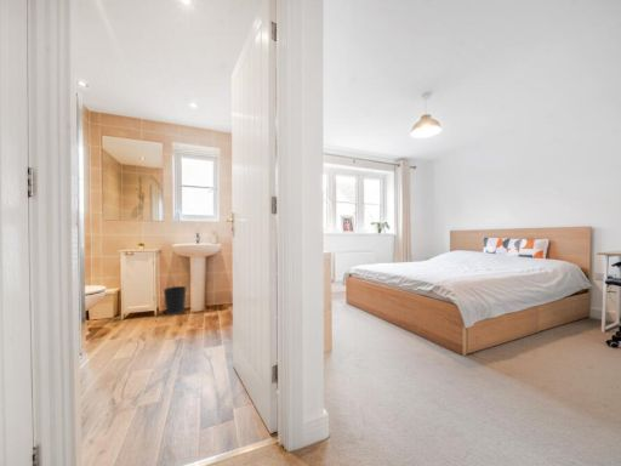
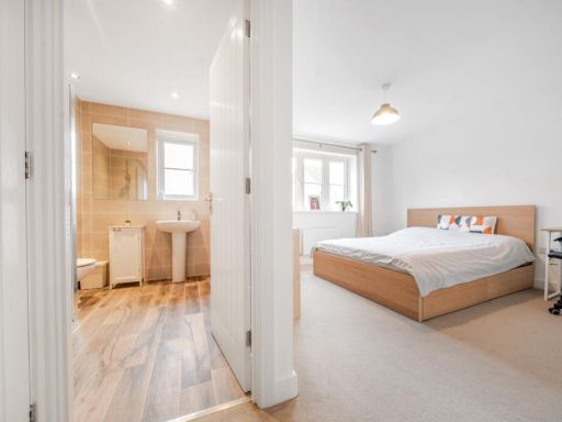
- wastebasket [163,285,187,316]
